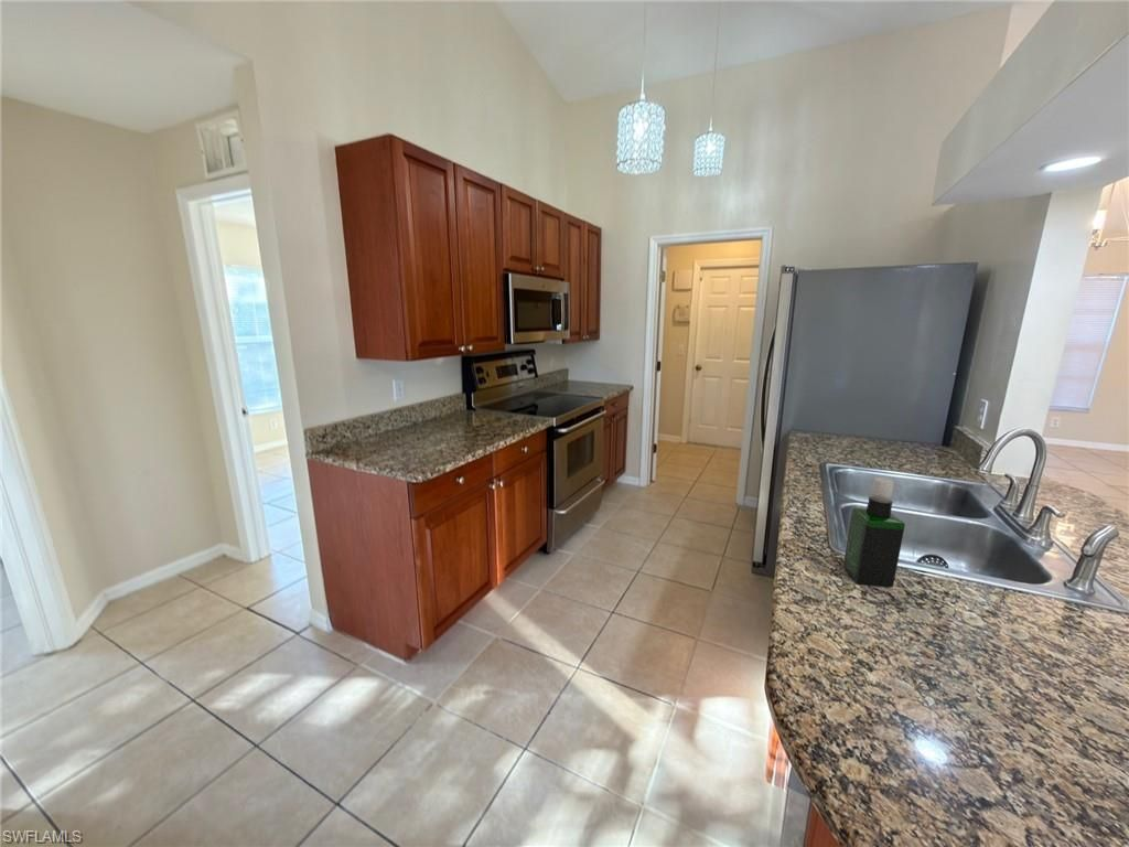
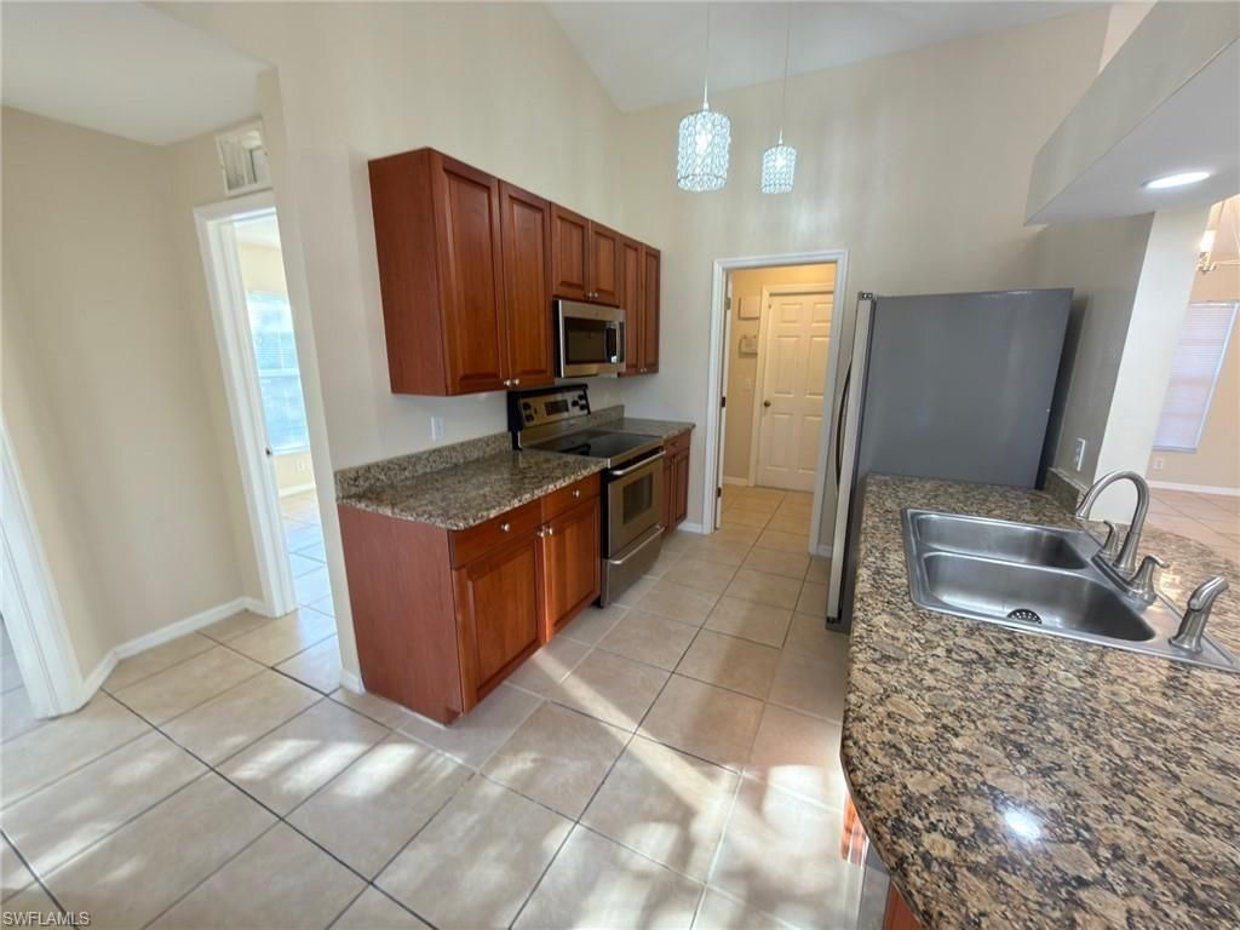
- spray bottle [842,476,906,588]
